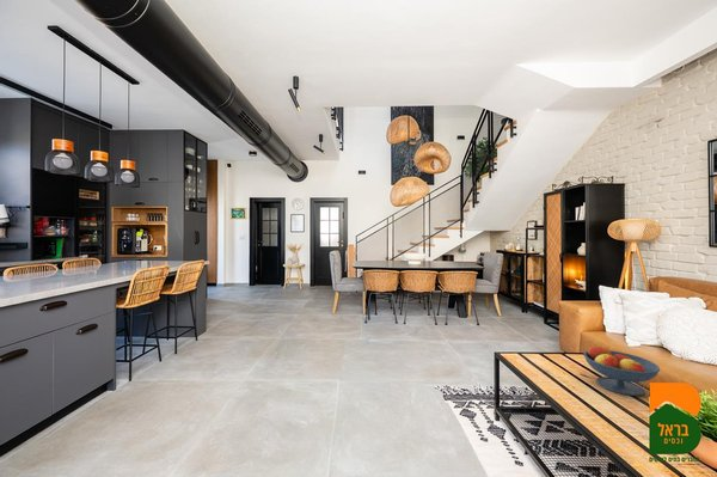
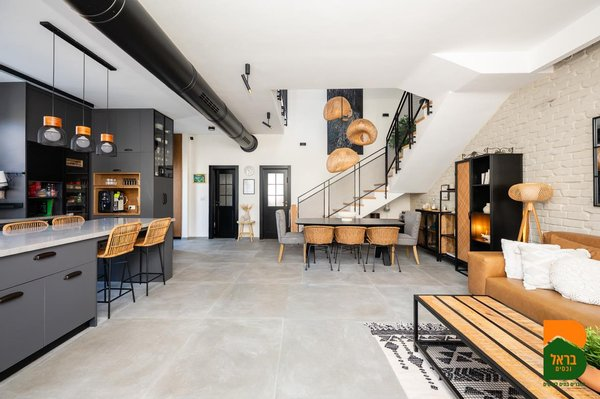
- fruit bowl [583,343,661,397]
